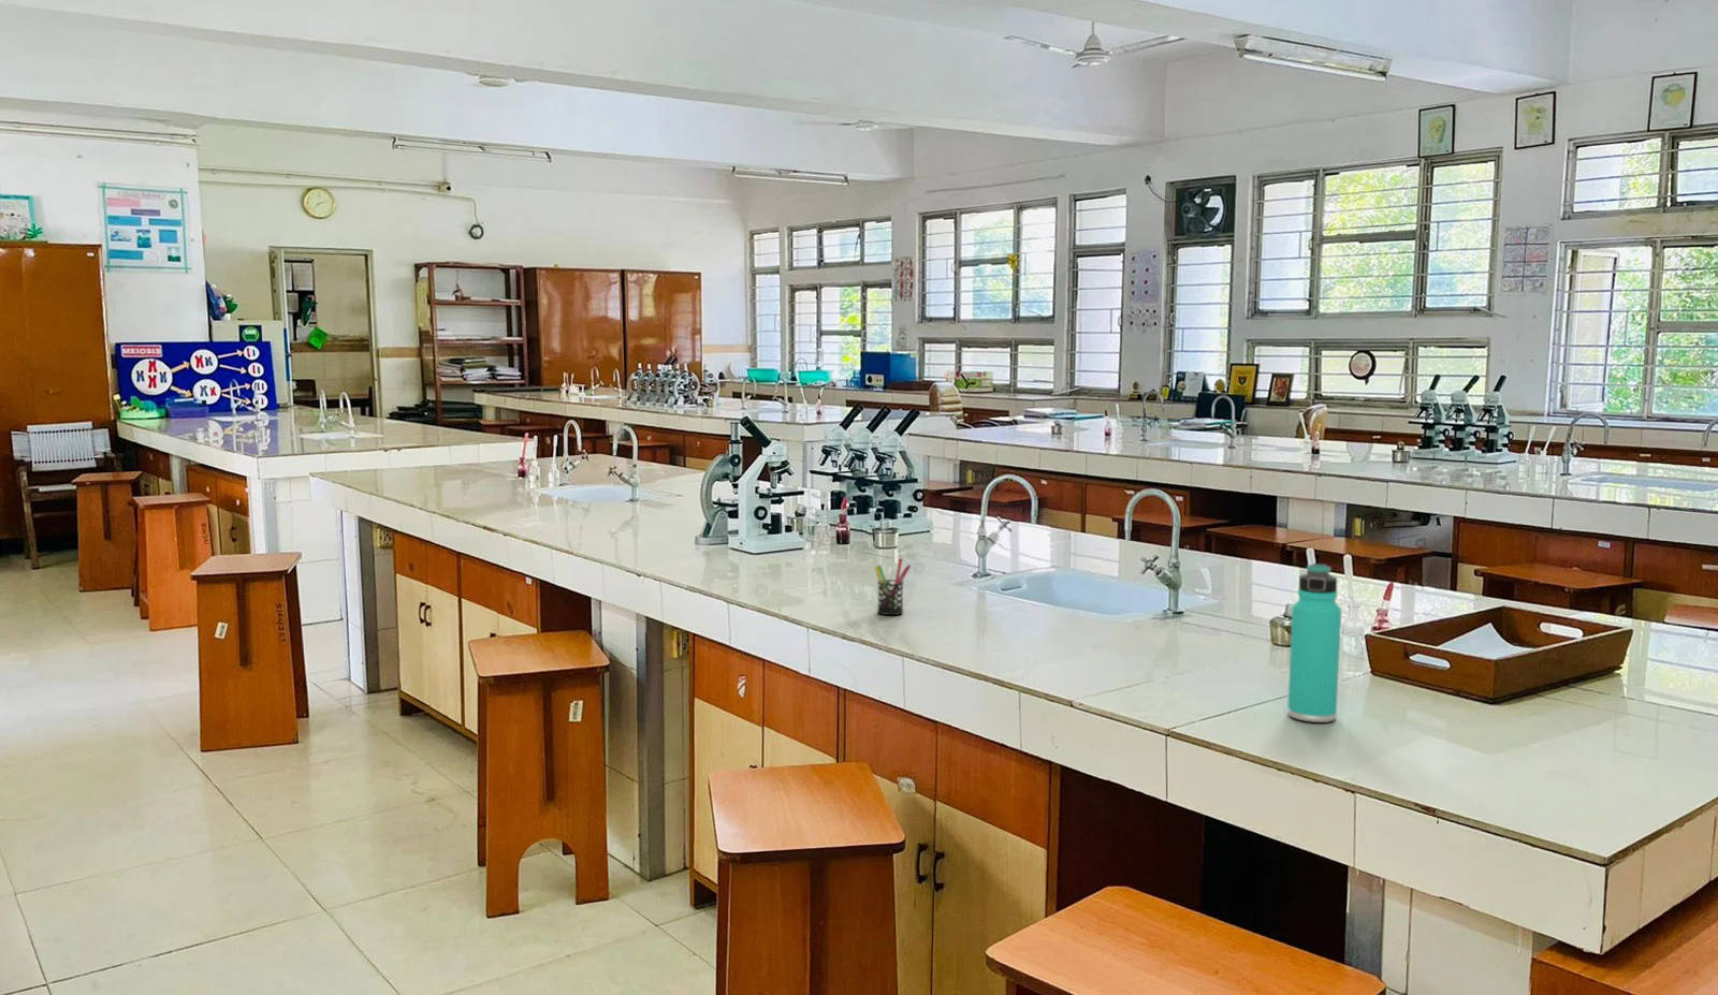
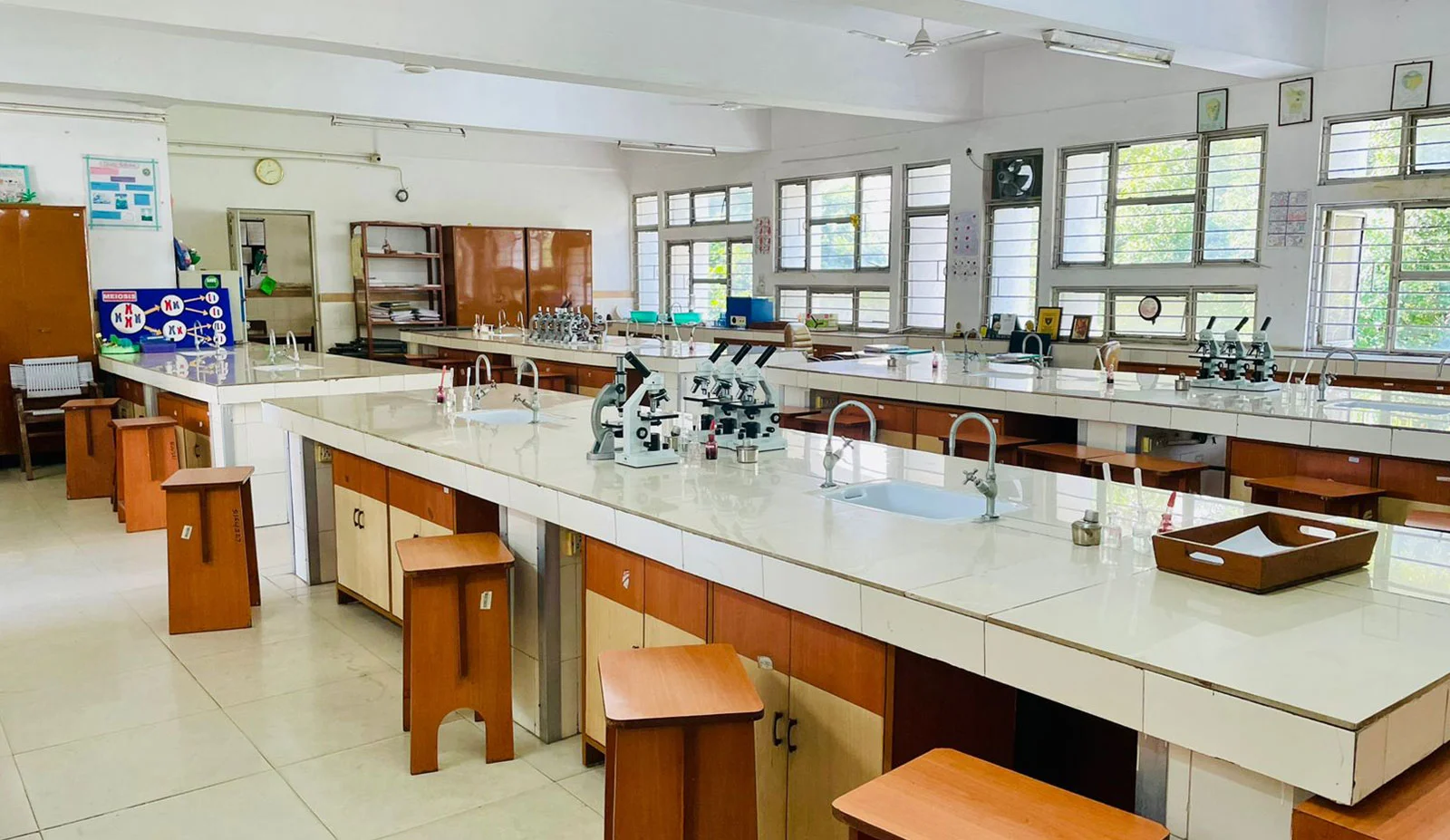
- pen holder [873,557,911,616]
- thermos bottle [1287,563,1342,724]
